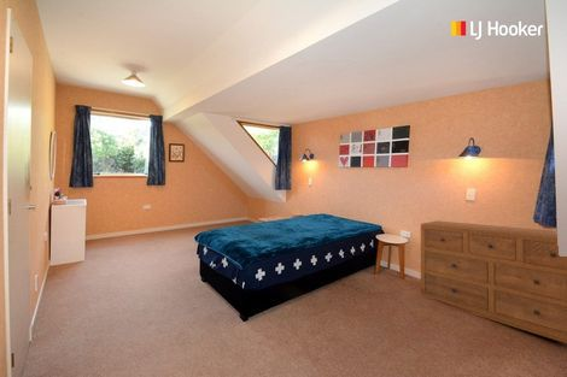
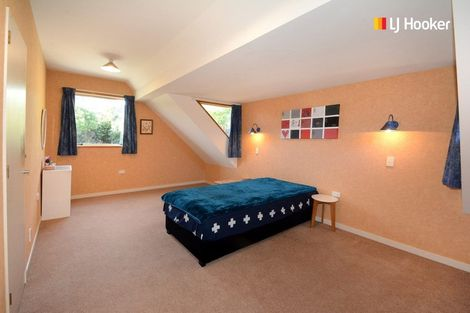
- dresser [420,219,567,344]
